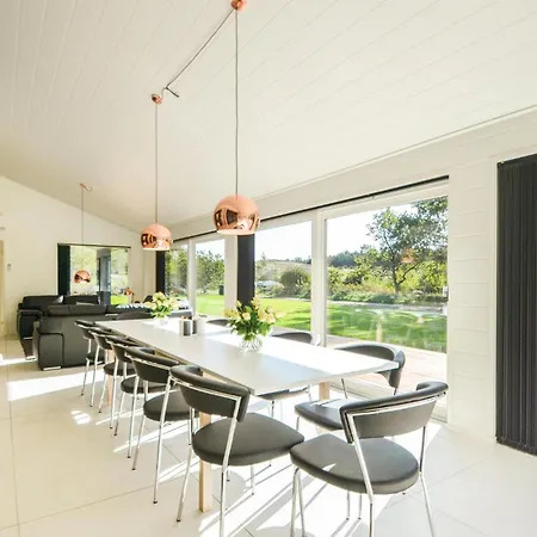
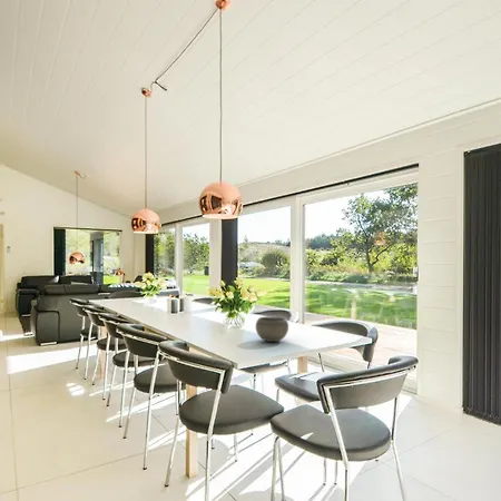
+ bowl [255,316,289,343]
